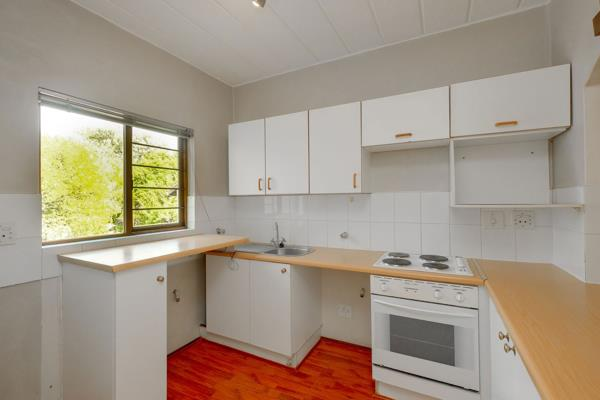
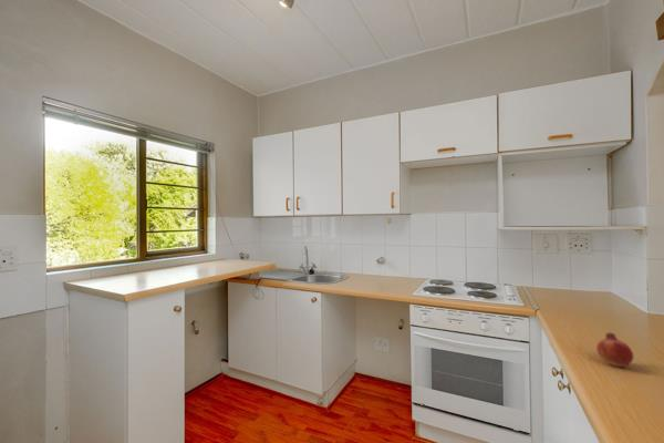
+ fruit [595,331,634,369]
